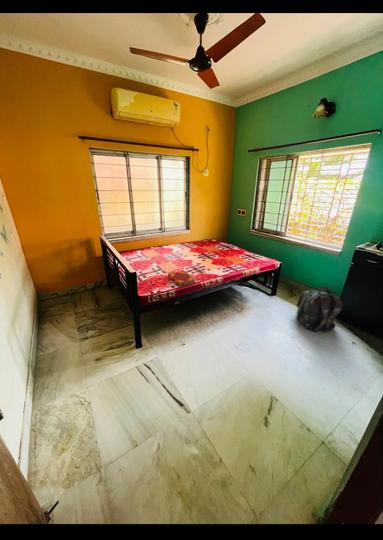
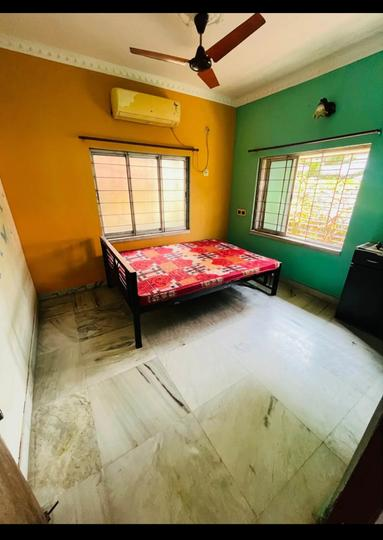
- backpack [296,285,343,333]
- hardback book [167,270,196,288]
